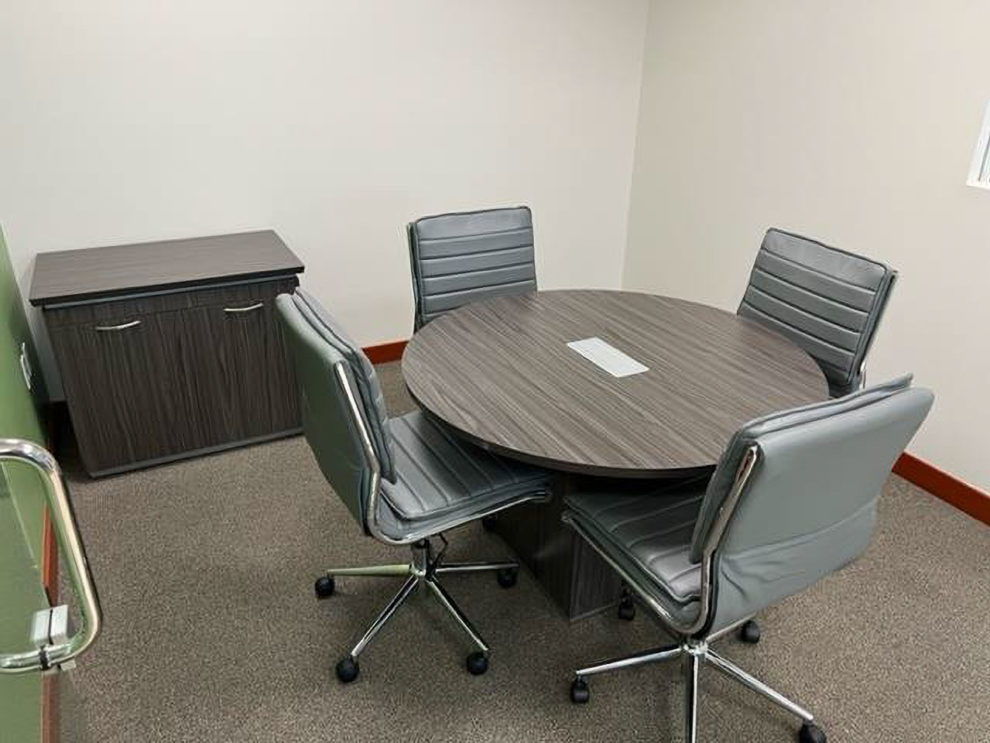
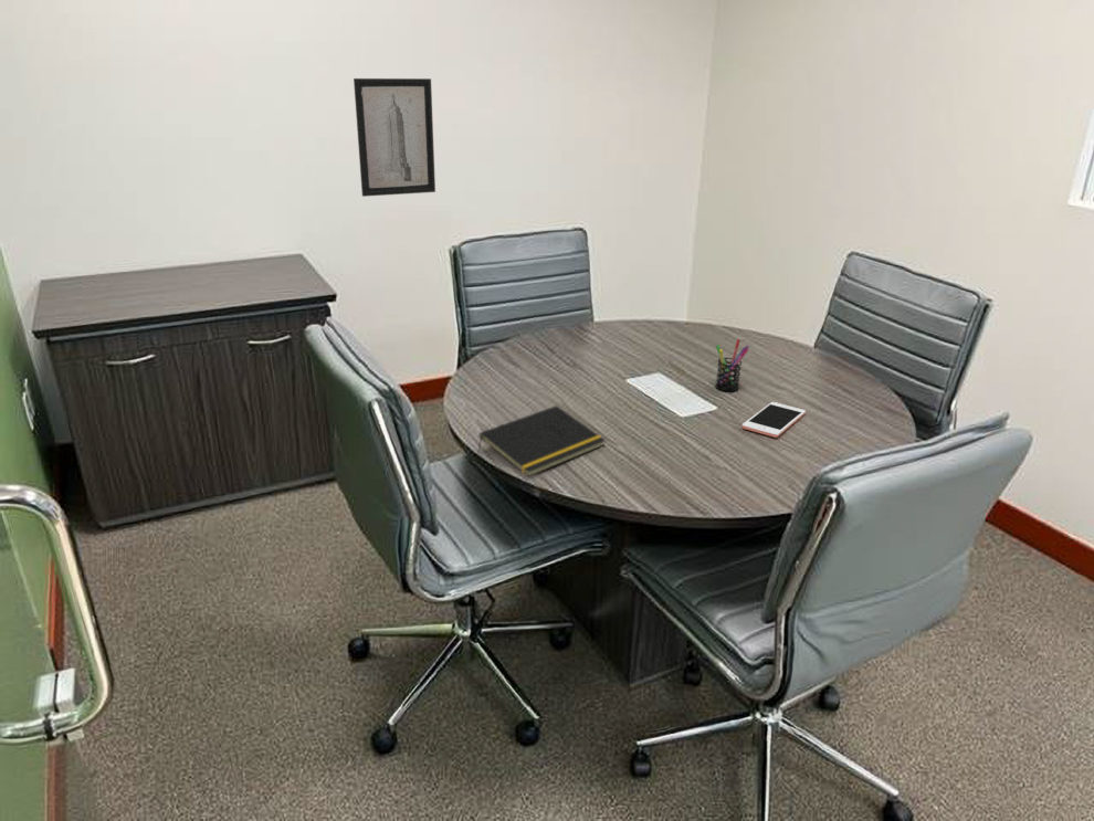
+ pen holder [714,338,750,392]
+ wall art [353,77,436,198]
+ cell phone [740,401,807,439]
+ notepad [476,404,607,477]
